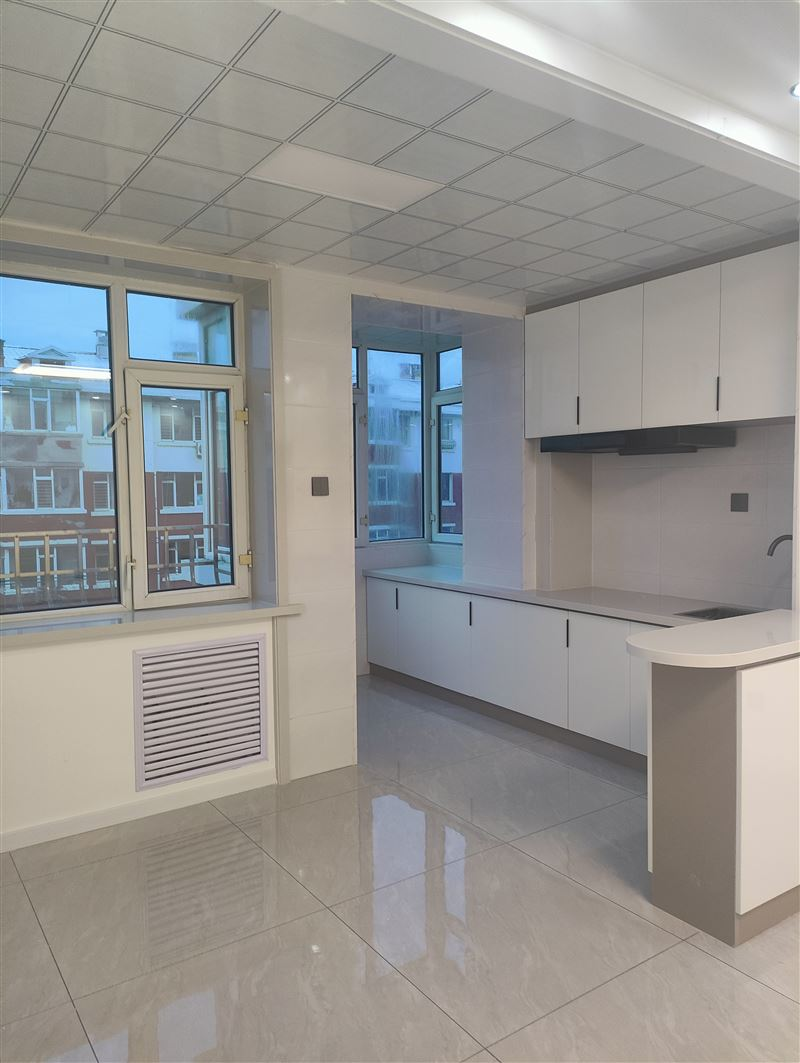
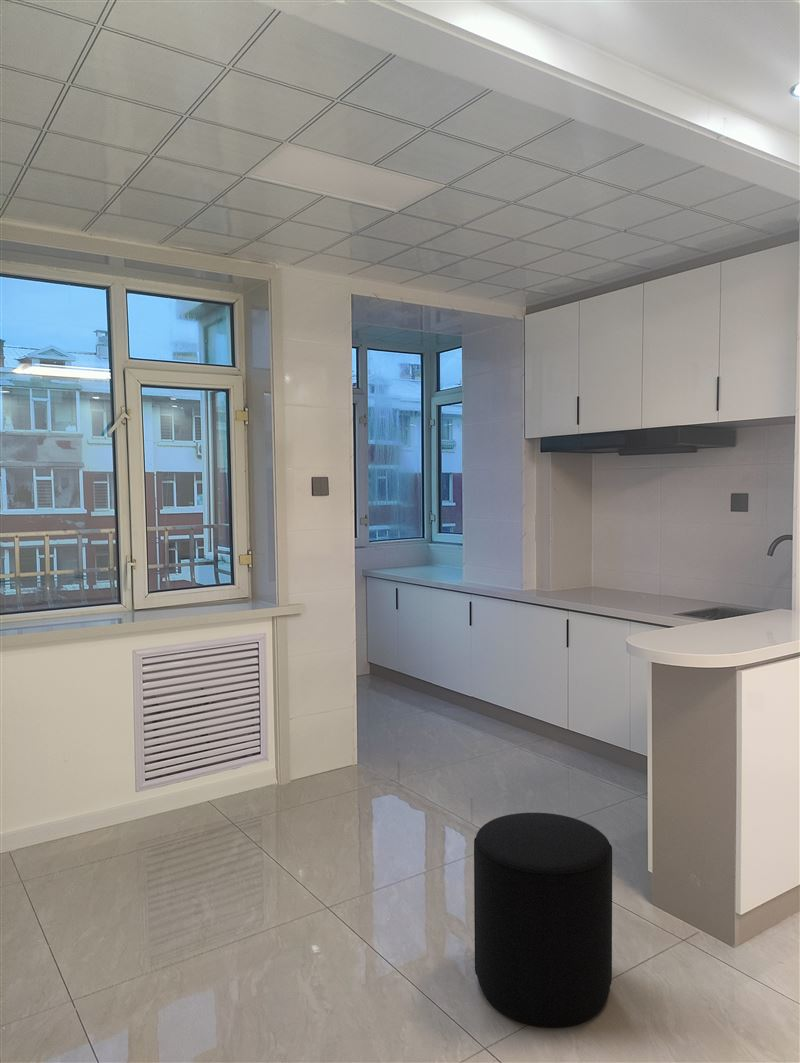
+ stool [473,812,613,1029]
